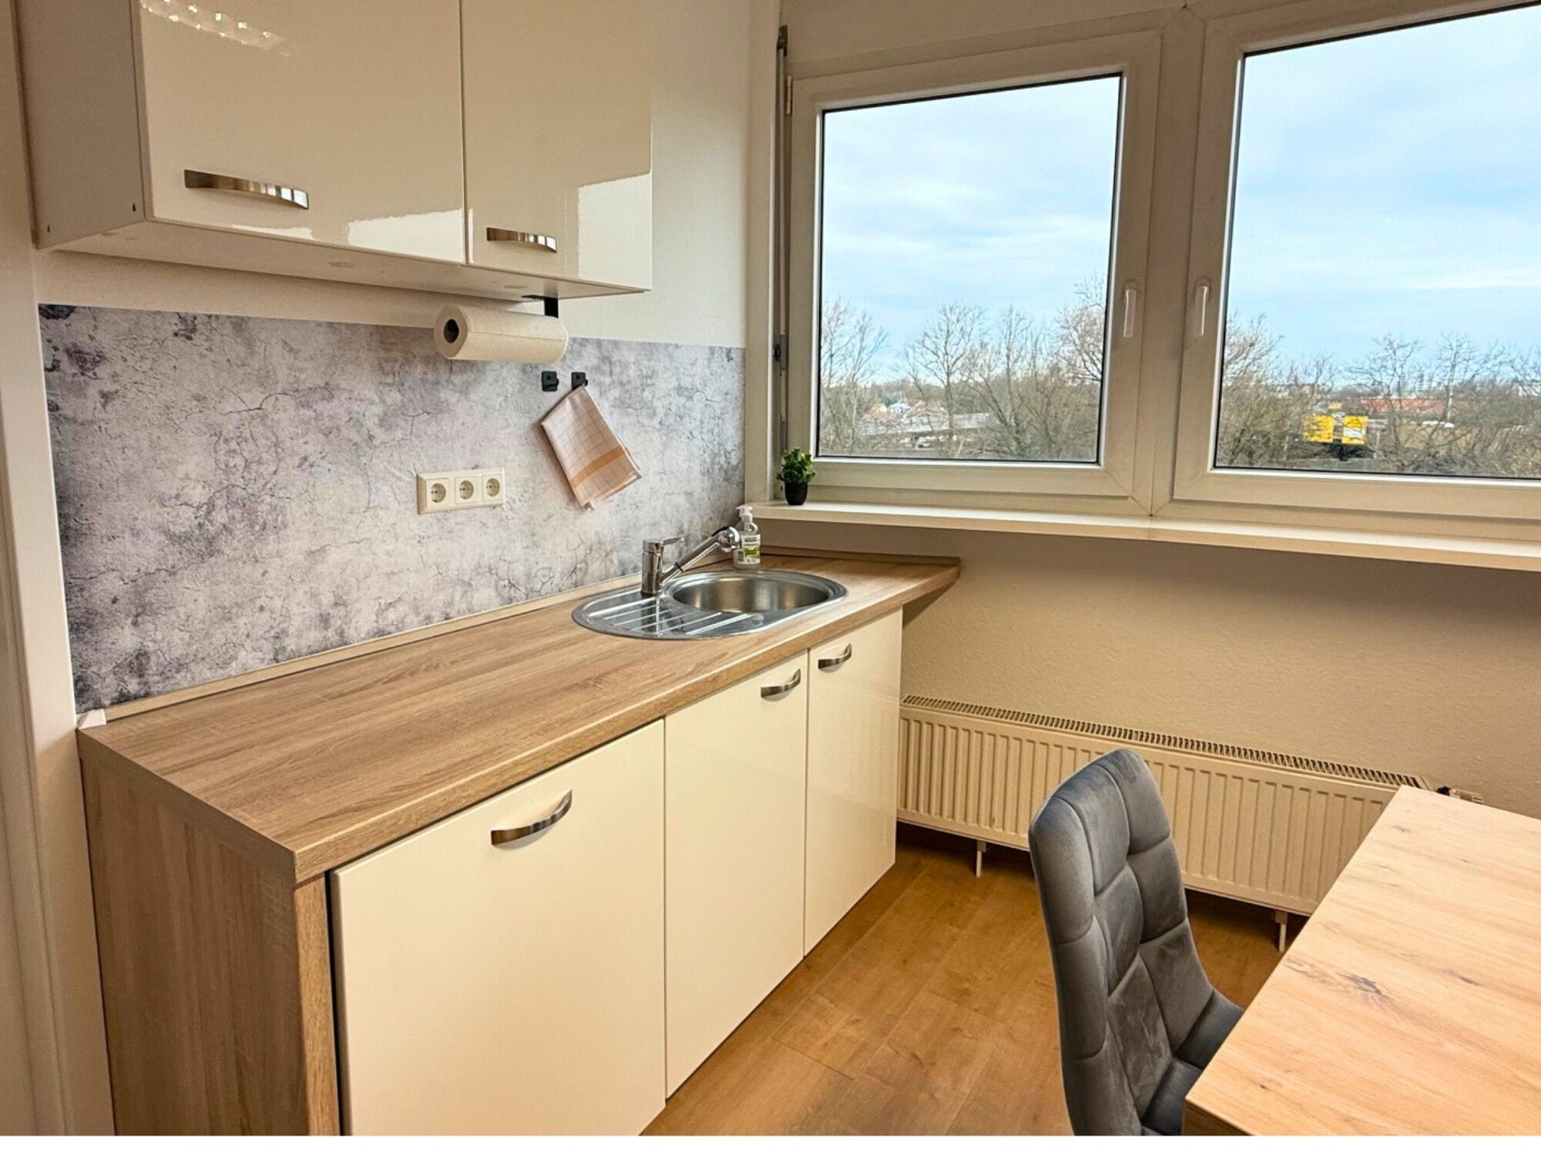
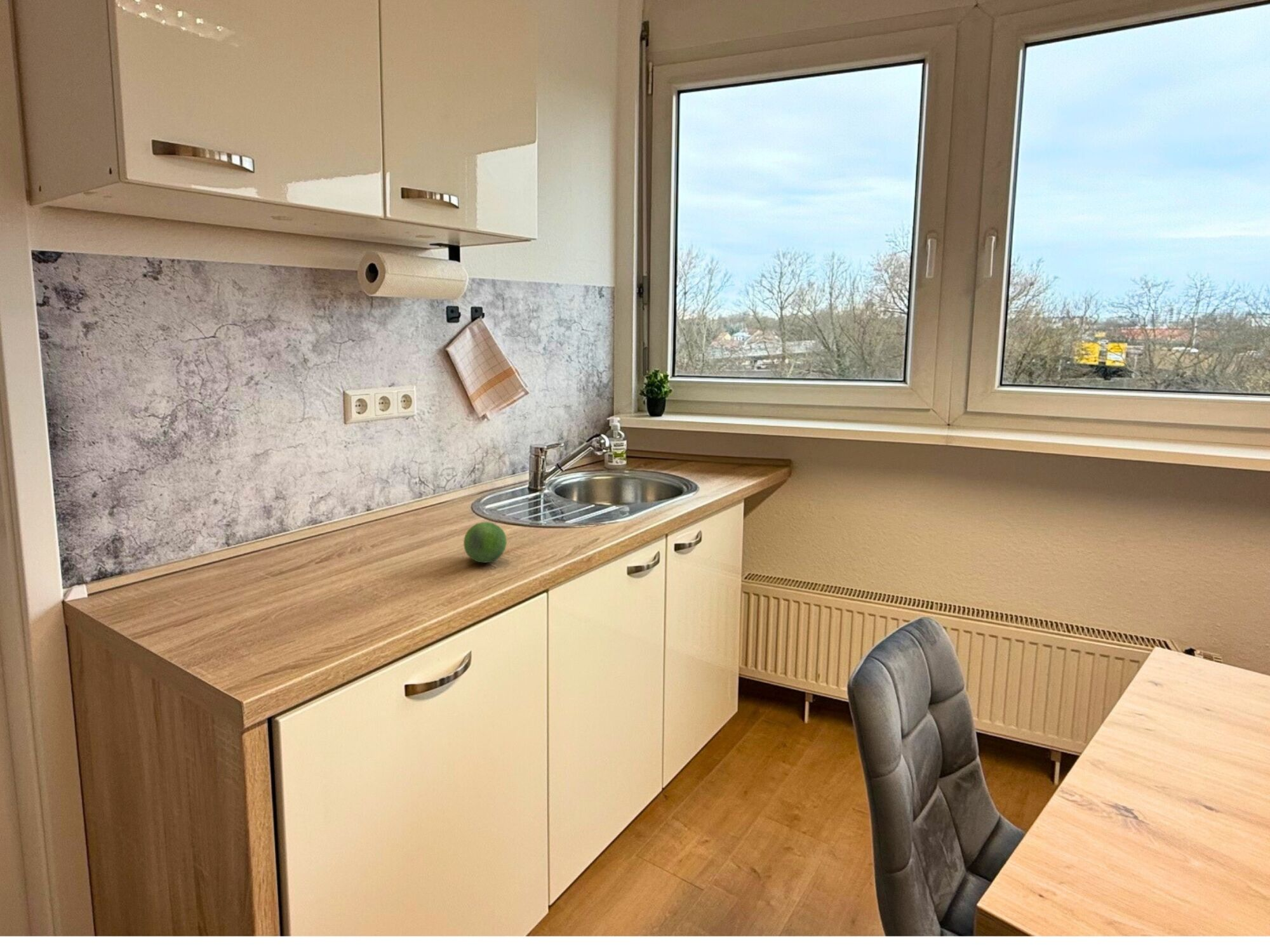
+ fruit [463,522,507,564]
